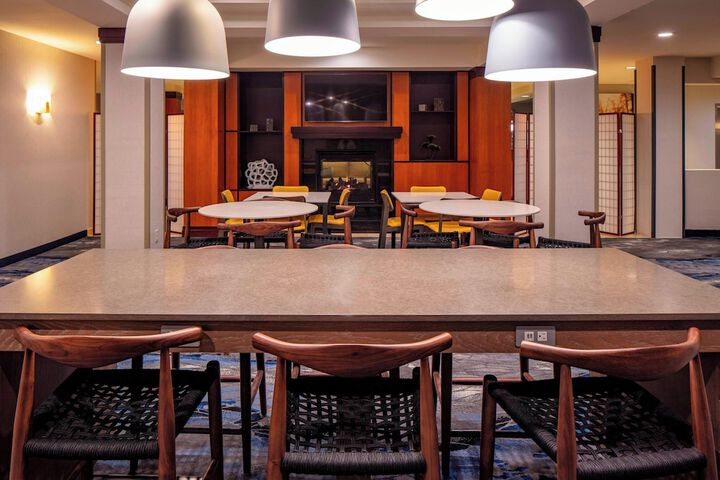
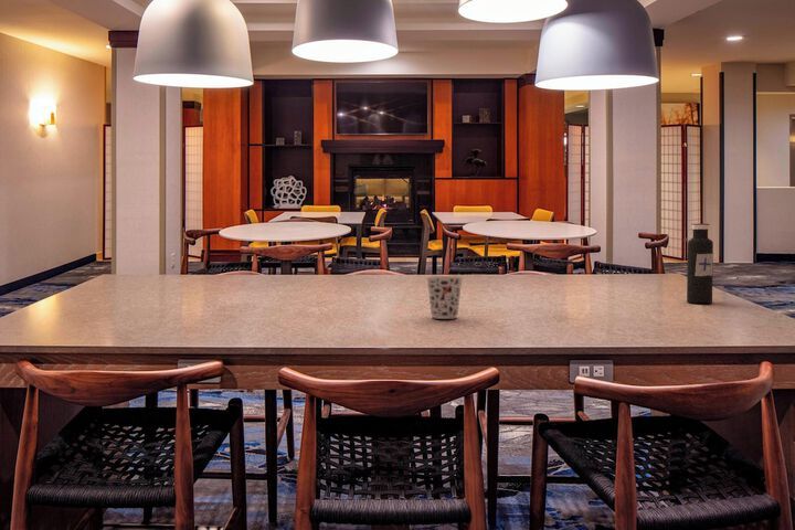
+ cup [425,275,464,320]
+ water bottle [686,223,714,305]
